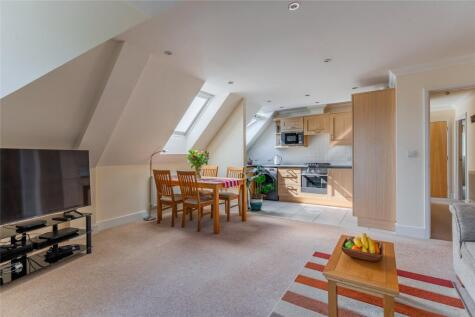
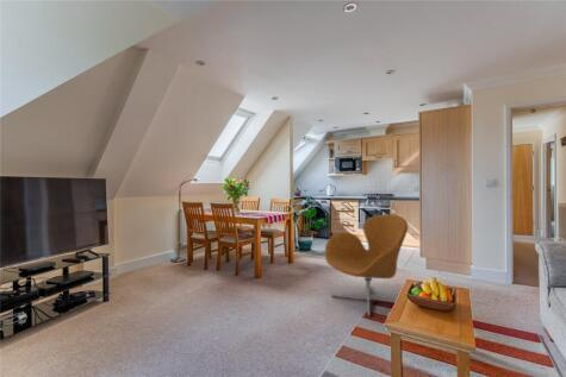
+ armchair [324,213,409,319]
